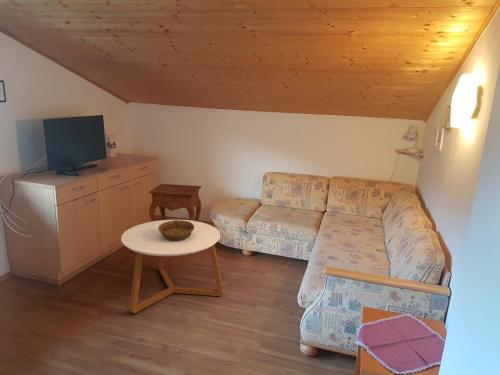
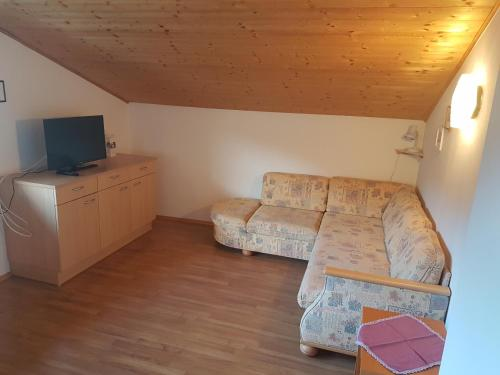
- side table [148,183,202,222]
- coffee table [120,219,224,314]
- decorative bowl [158,219,194,240]
